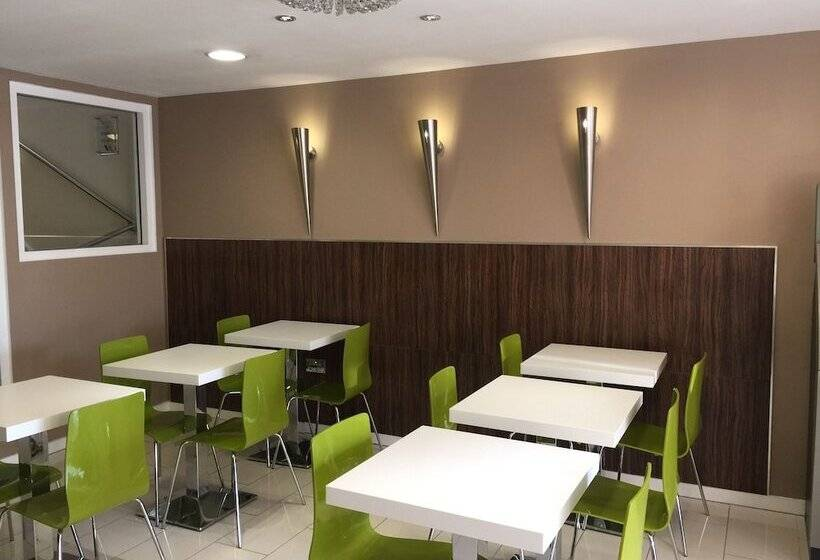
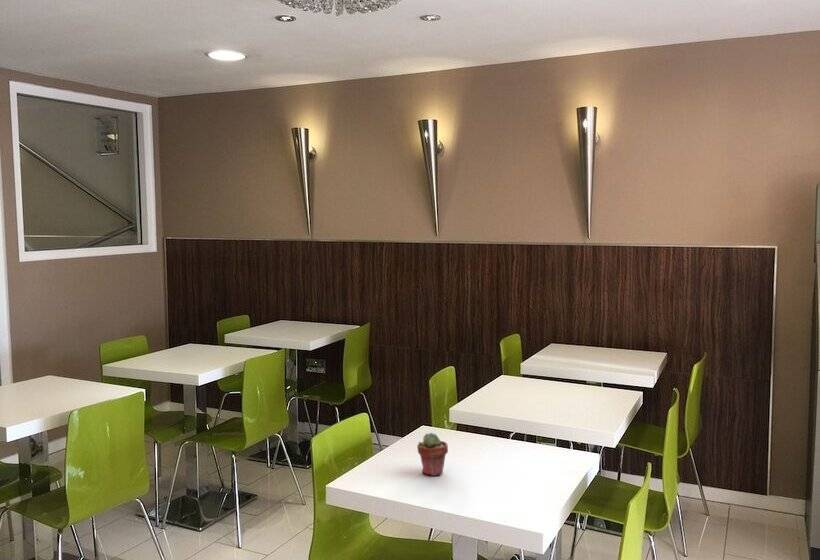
+ potted succulent [416,432,449,477]
